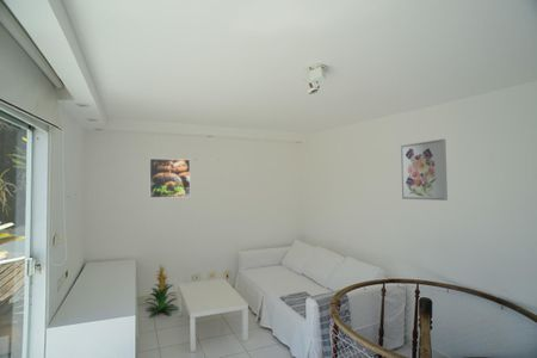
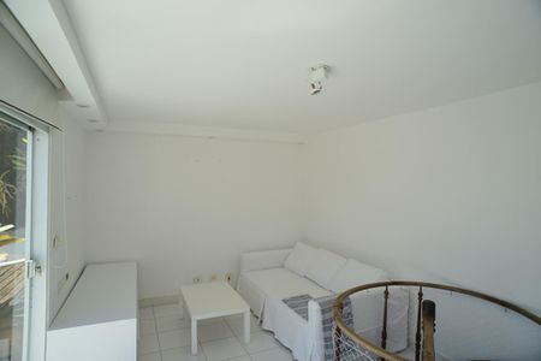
- indoor plant [143,264,179,317]
- wall art [400,138,449,202]
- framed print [148,158,191,199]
